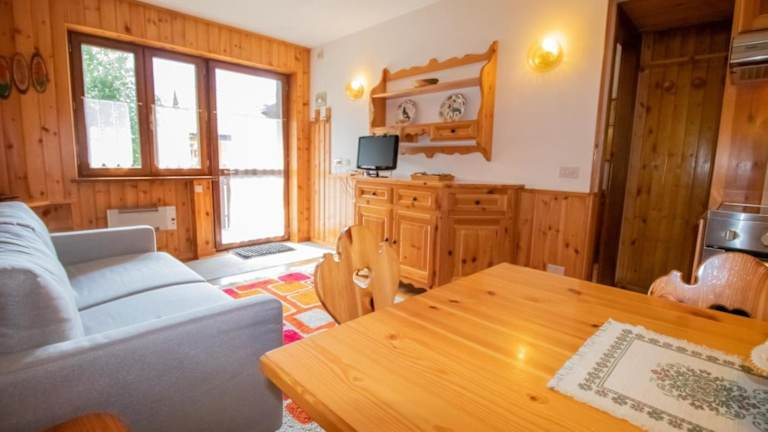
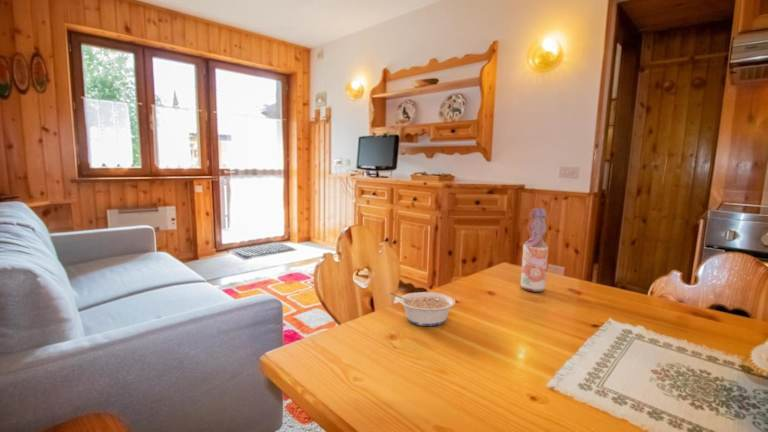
+ bottle [520,207,549,293]
+ legume [388,291,456,327]
